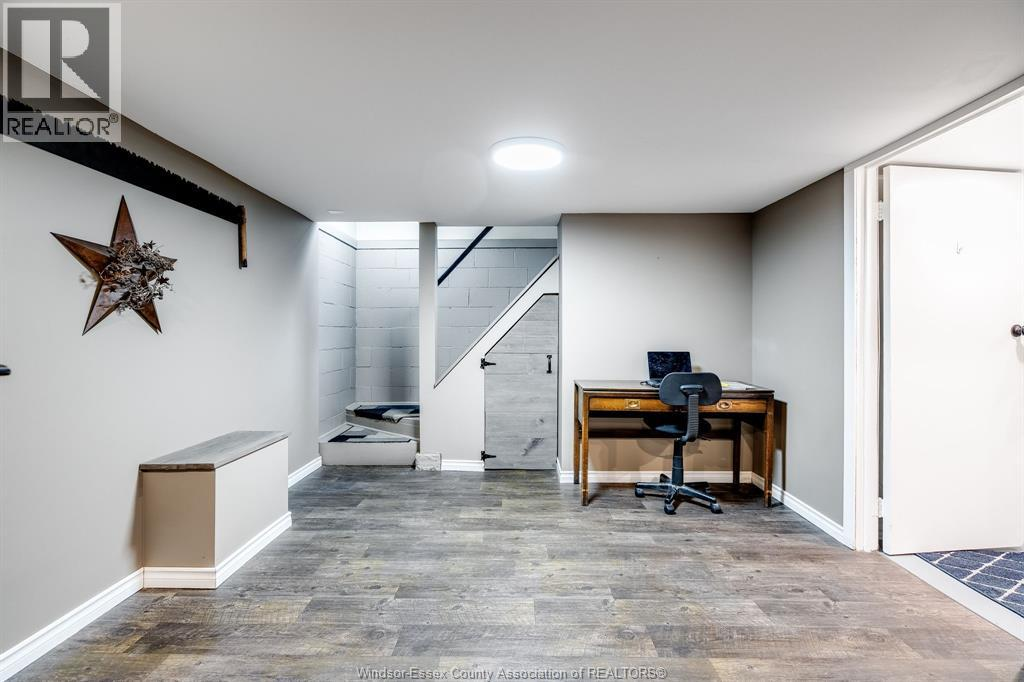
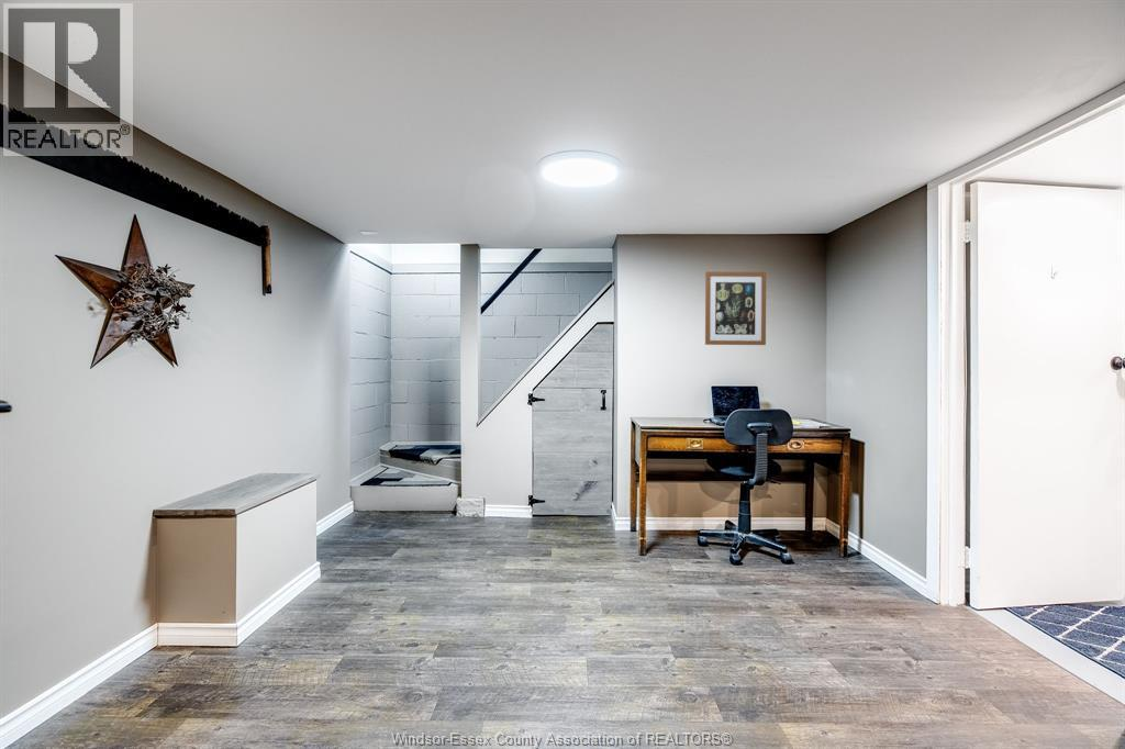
+ wall art [704,270,767,346]
